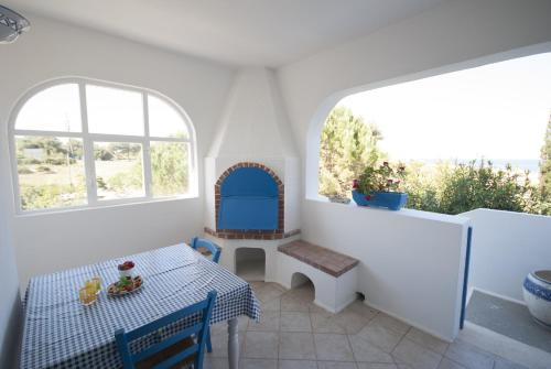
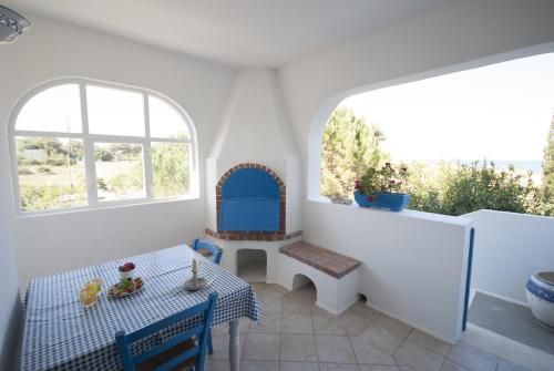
+ candle [183,257,207,291]
